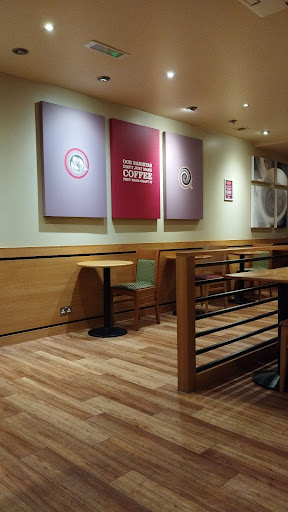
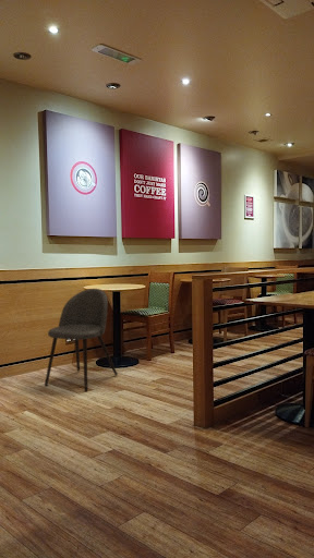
+ dining chair [44,288,119,392]
